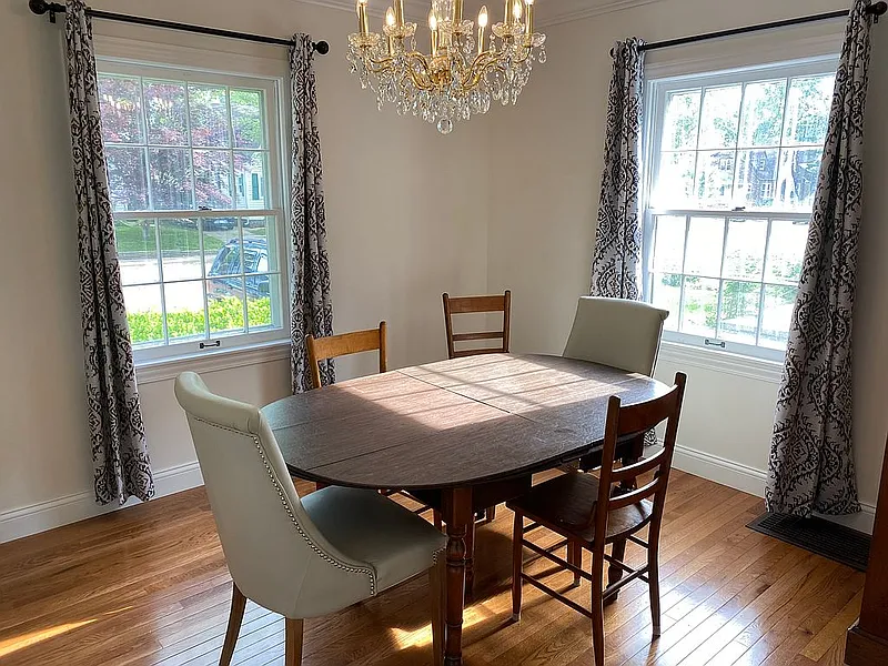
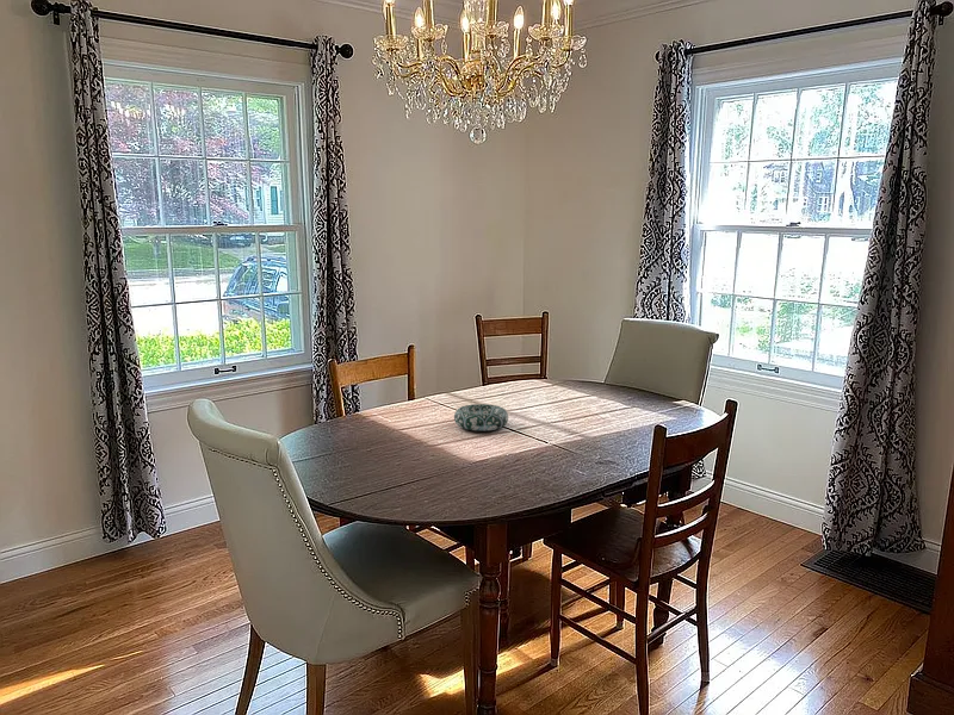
+ decorative bowl [453,403,509,433]
